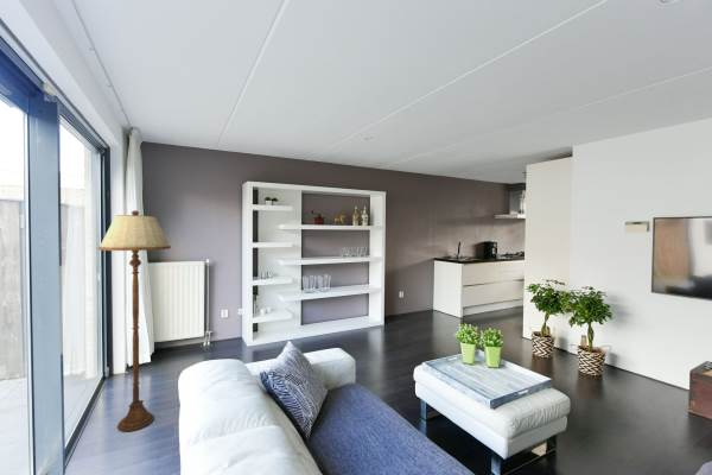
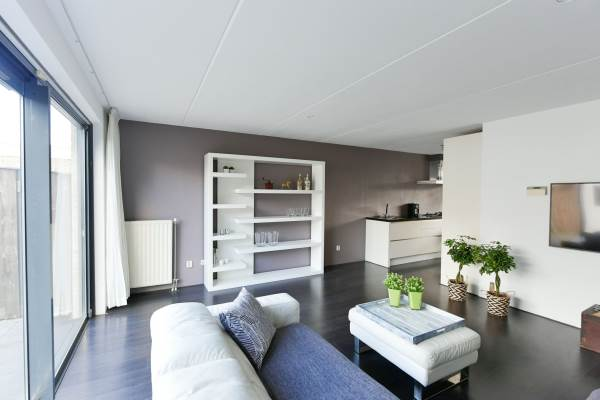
- floor lamp [96,209,172,432]
